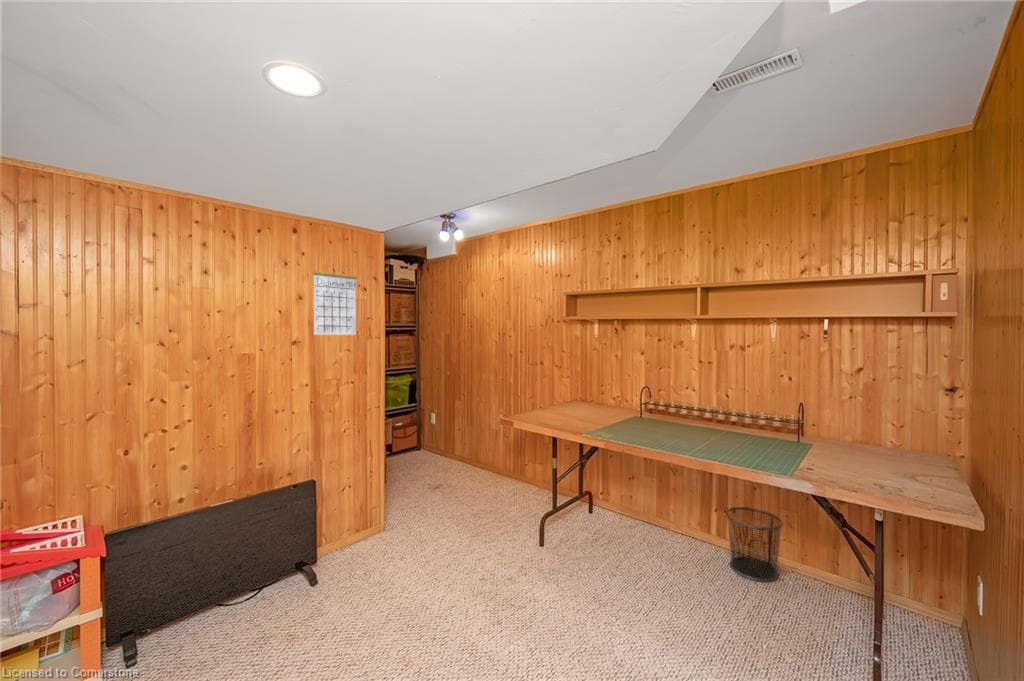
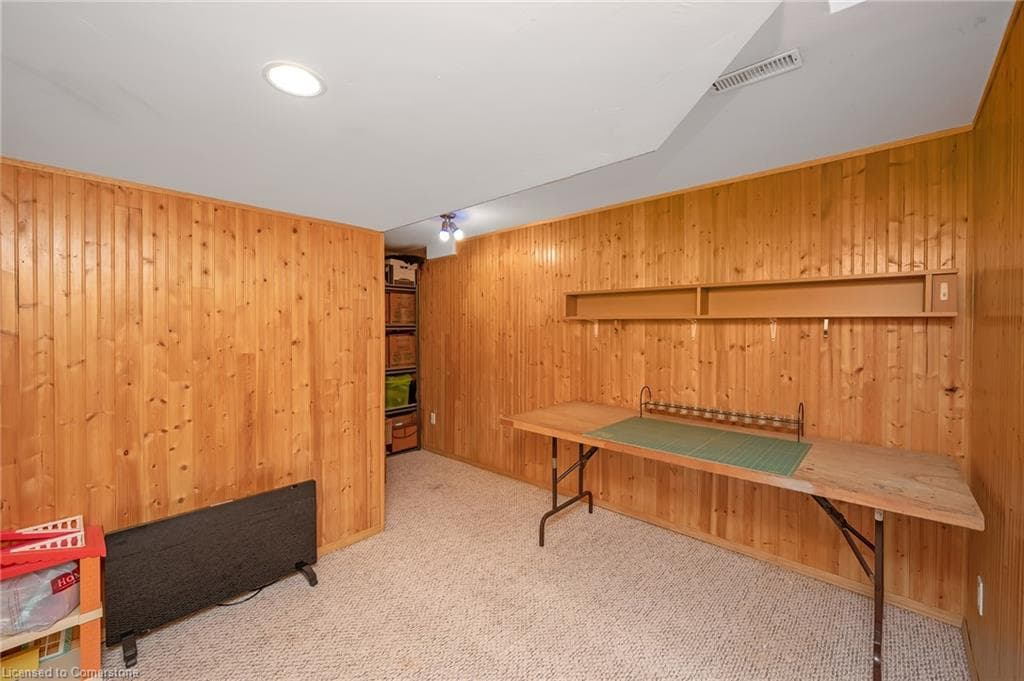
- waste bin [725,506,784,582]
- calendar [312,260,358,336]
